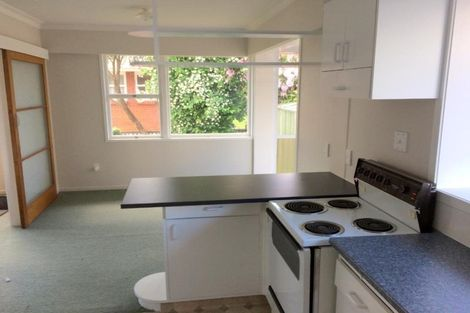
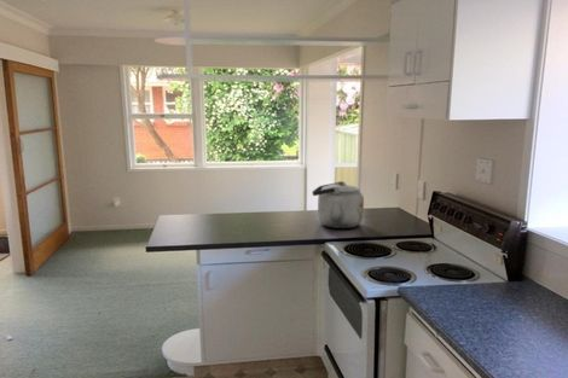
+ kettle [311,180,365,229]
